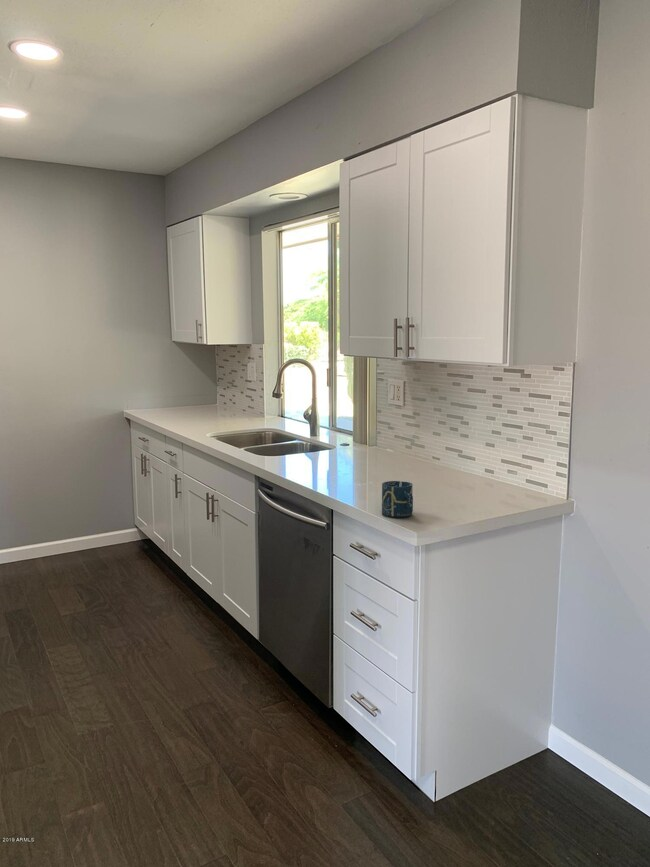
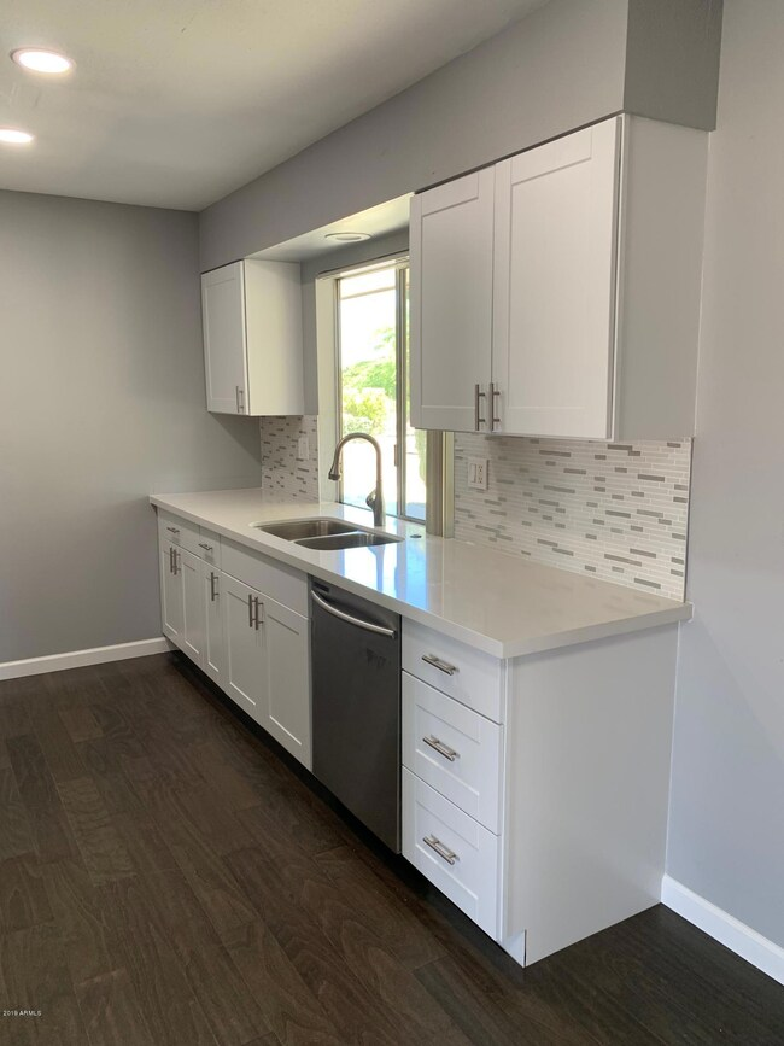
- cup [381,480,414,519]
